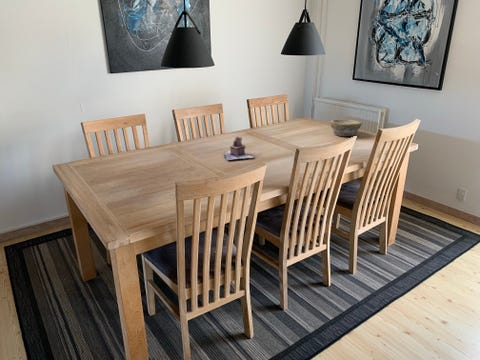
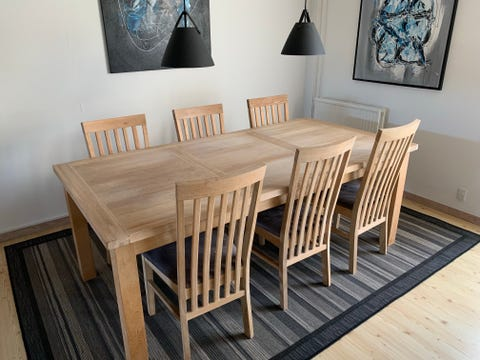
- bowl [329,118,363,137]
- teapot [222,136,255,161]
